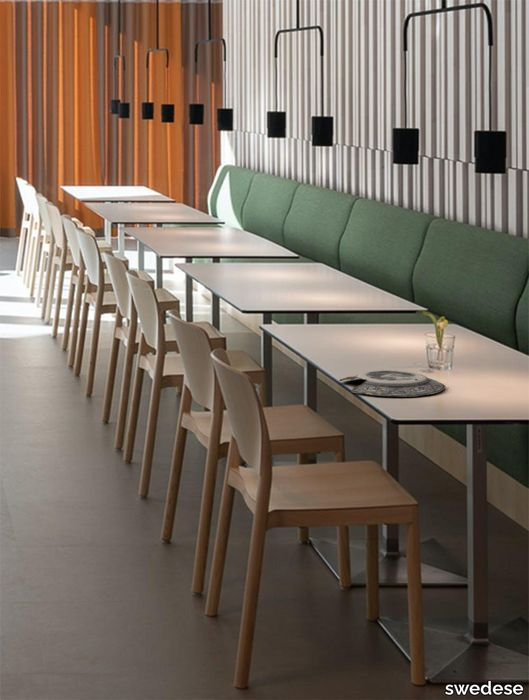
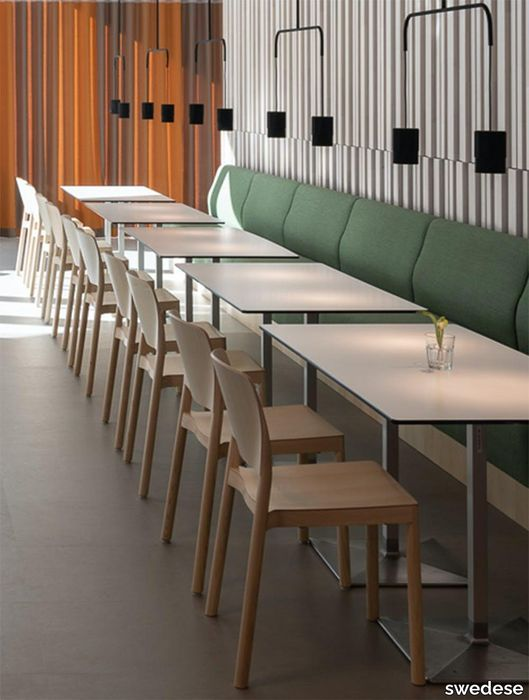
- plate [338,369,447,398]
